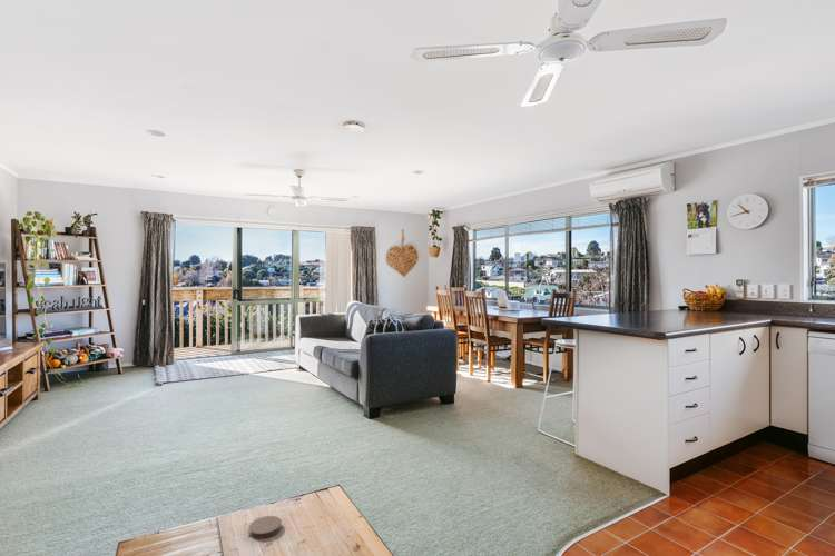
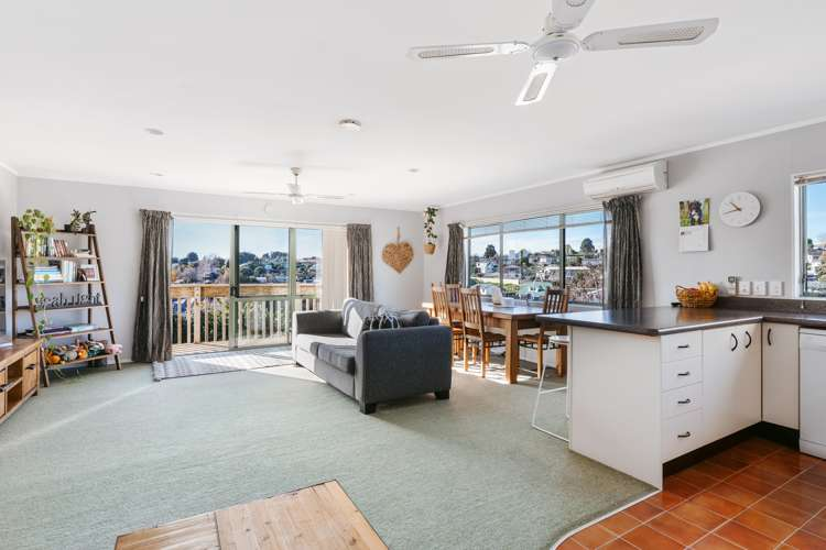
- coaster [248,515,283,539]
